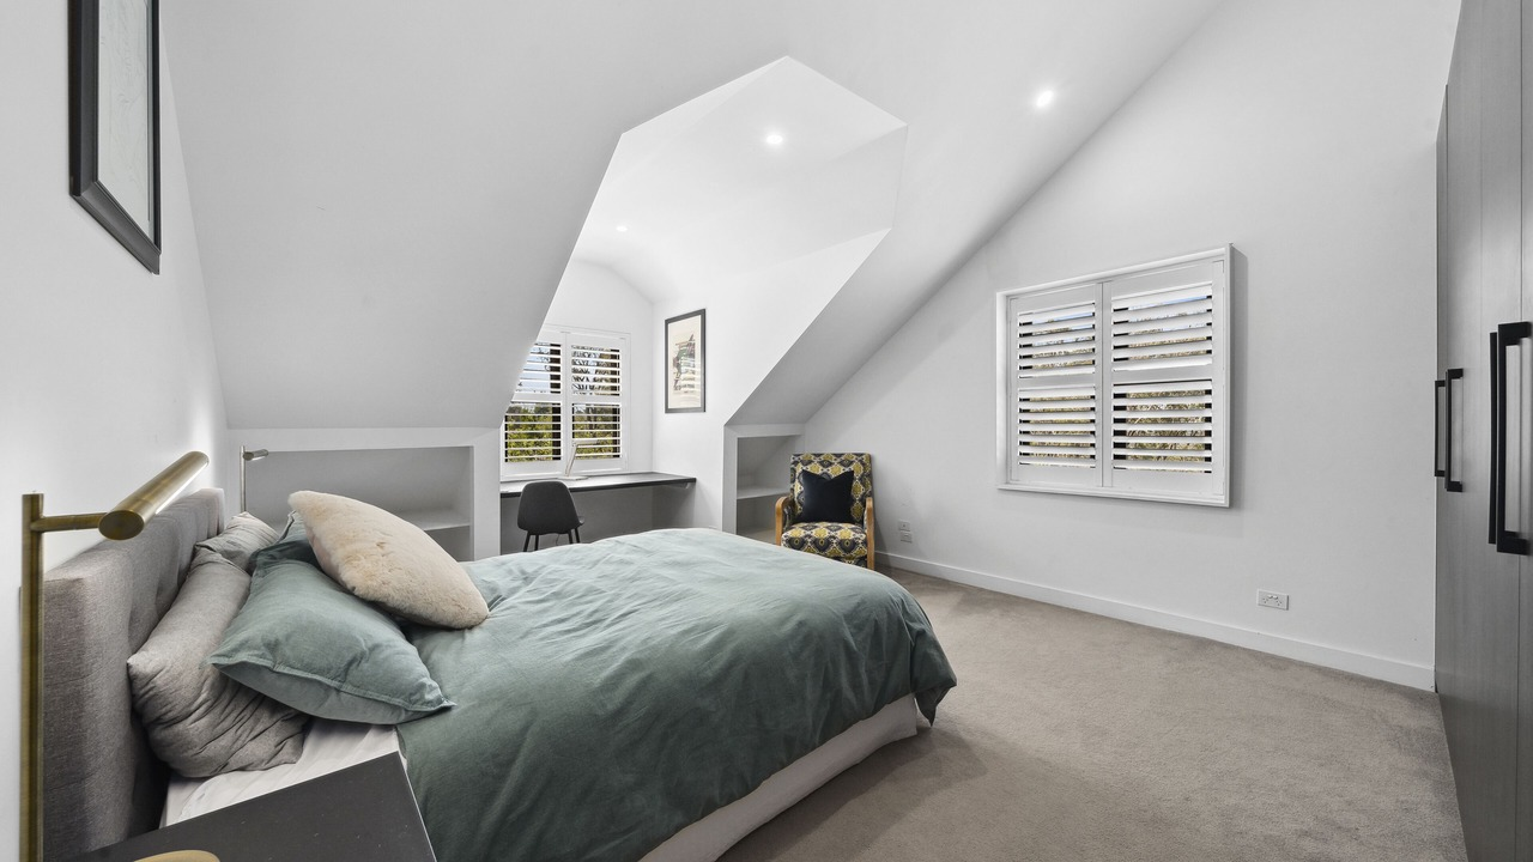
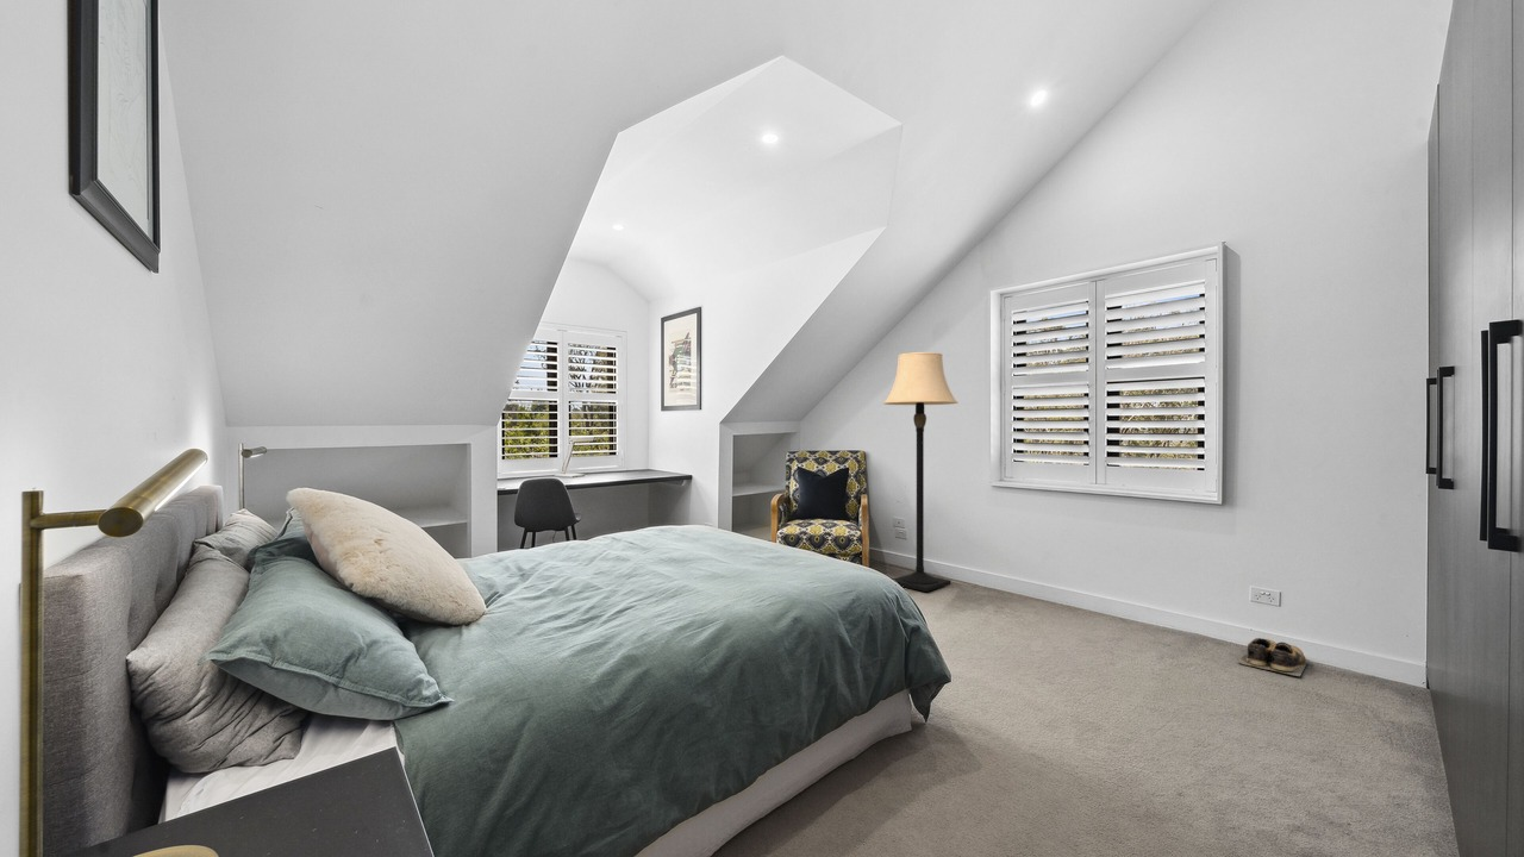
+ shoes [1237,637,1310,677]
+ lamp [882,351,958,593]
